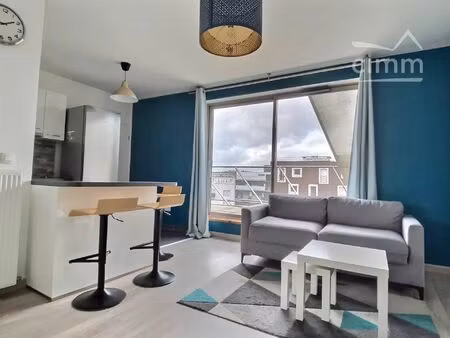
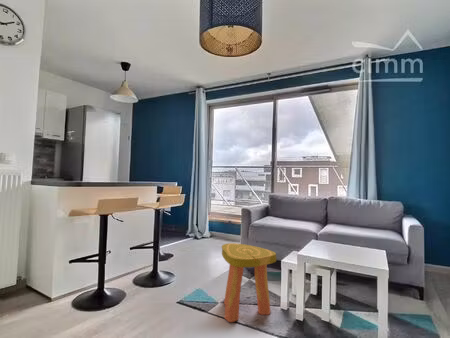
+ stool [221,242,277,323]
